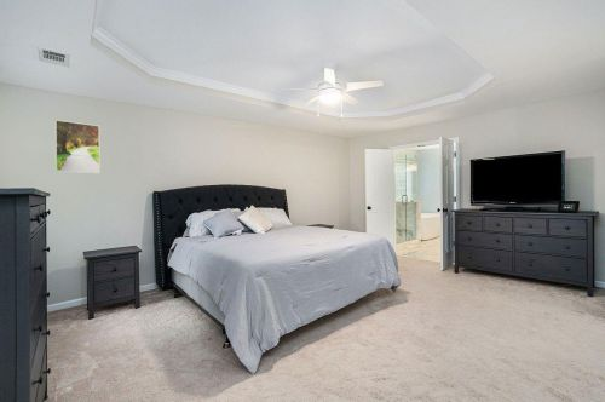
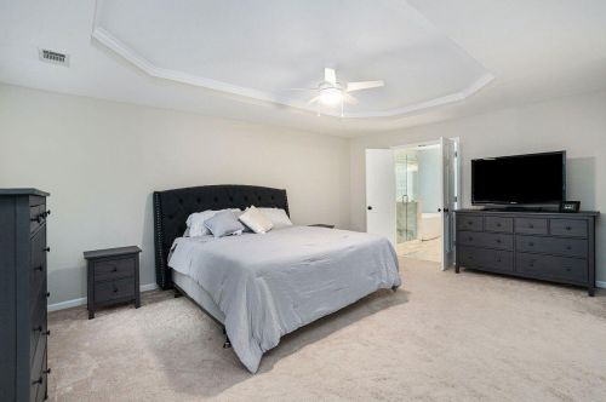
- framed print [54,119,100,174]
